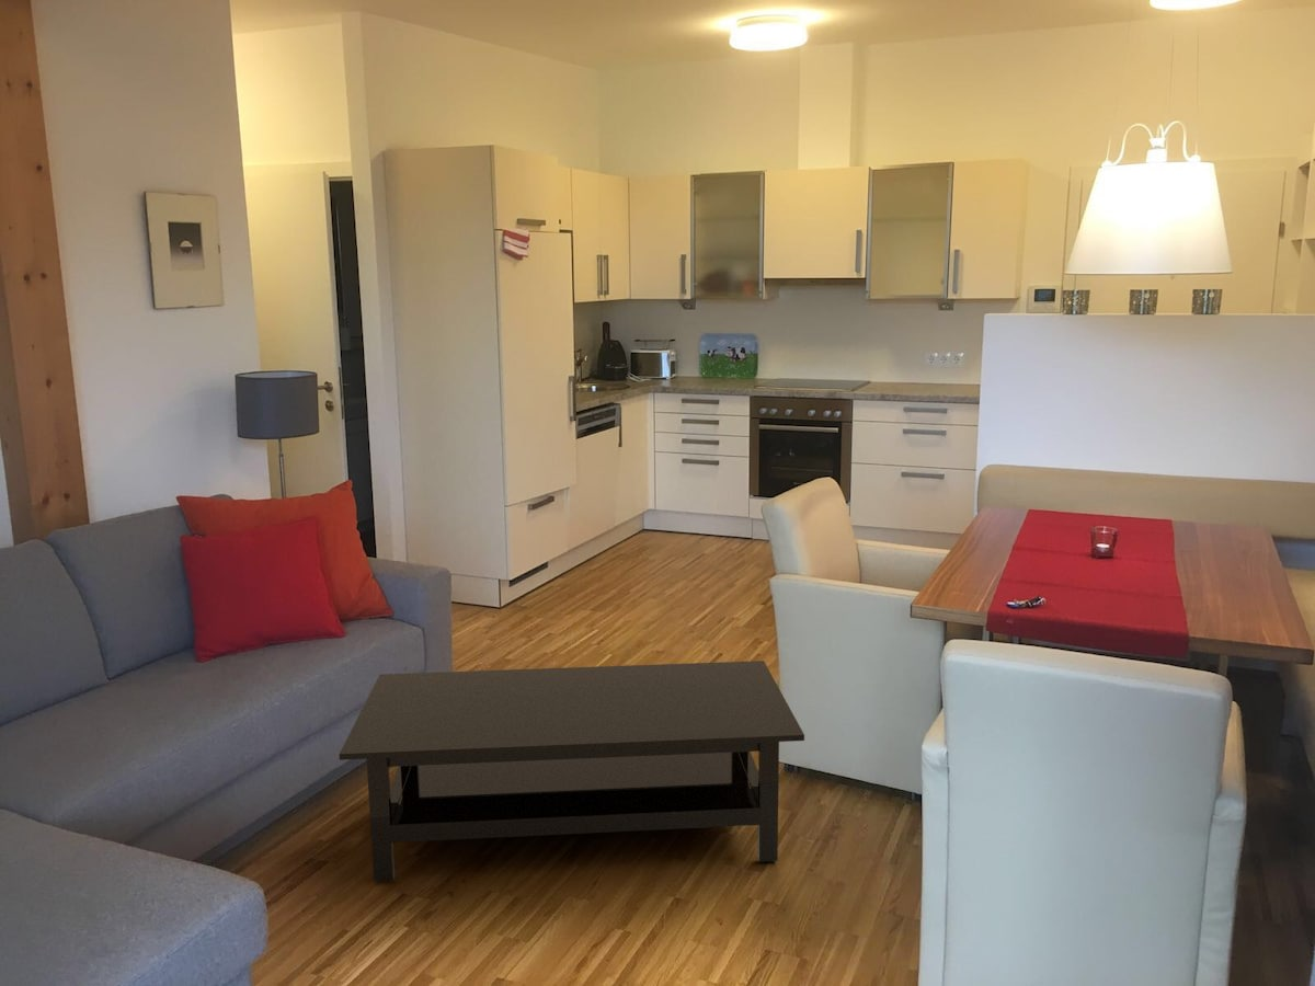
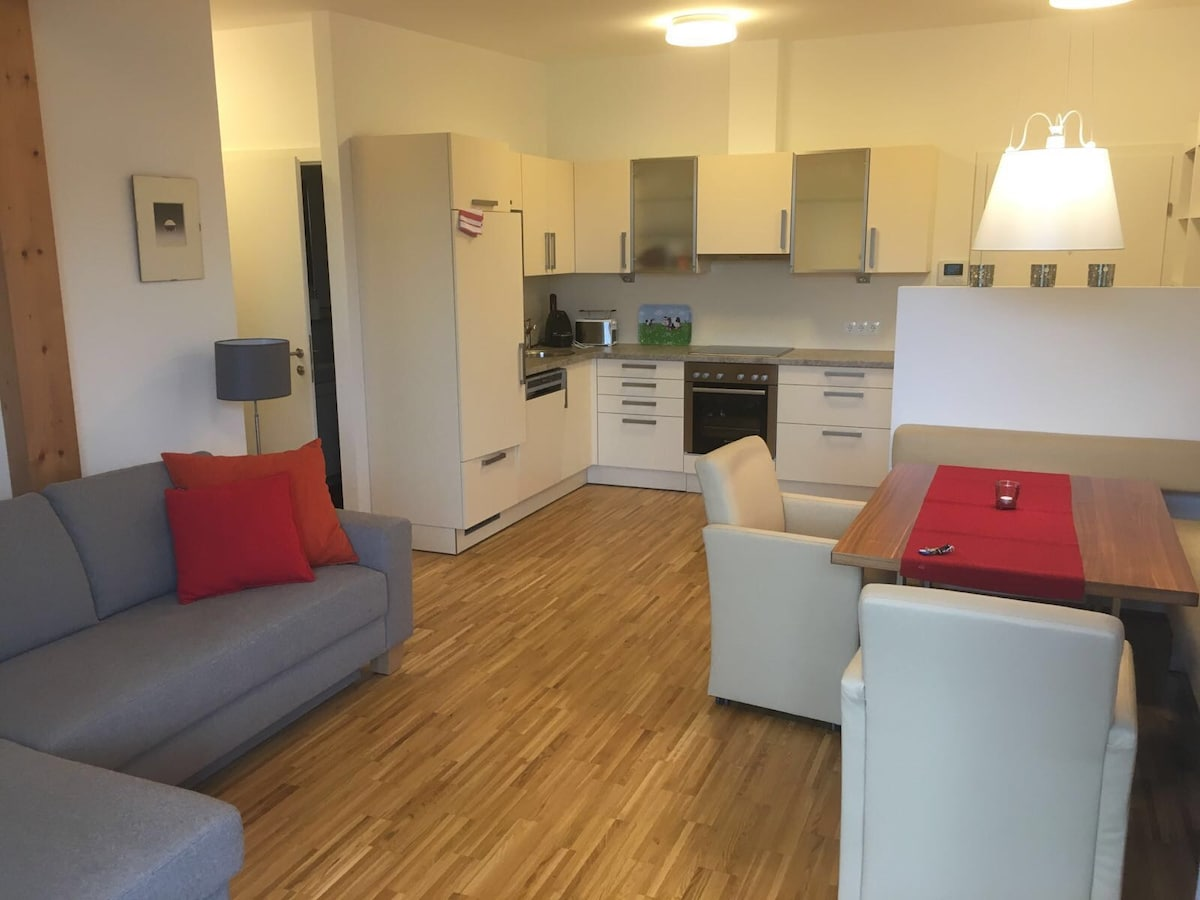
- coffee table [339,660,805,883]
